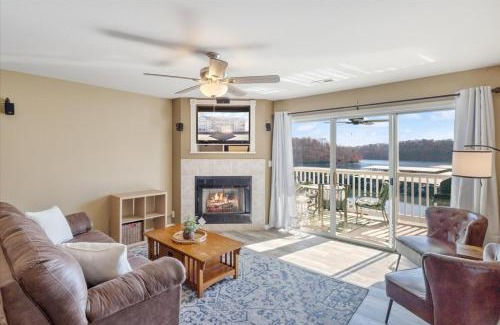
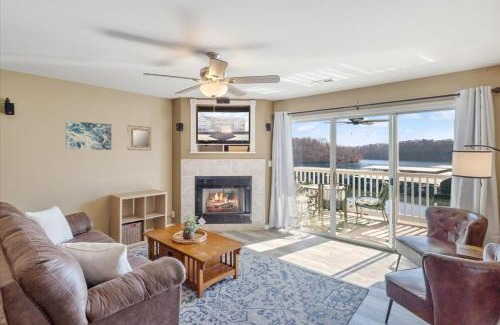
+ wall art [65,120,112,151]
+ home mirror [127,124,152,151]
